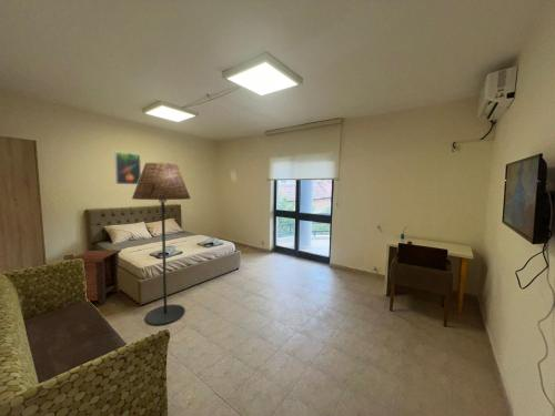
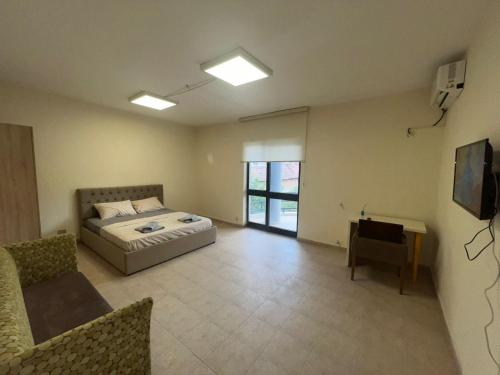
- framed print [113,151,142,186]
- nightstand [64,248,122,306]
- floor lamp [131,162,191,326]
